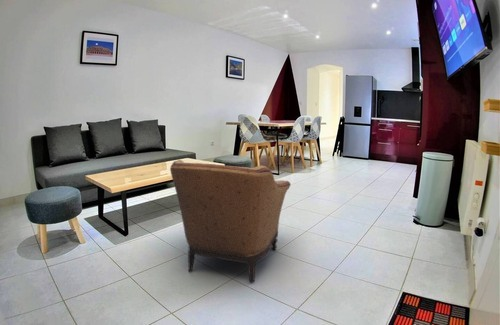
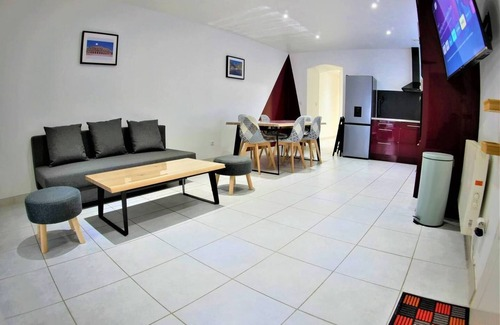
- armchair [169,159,292,283]
